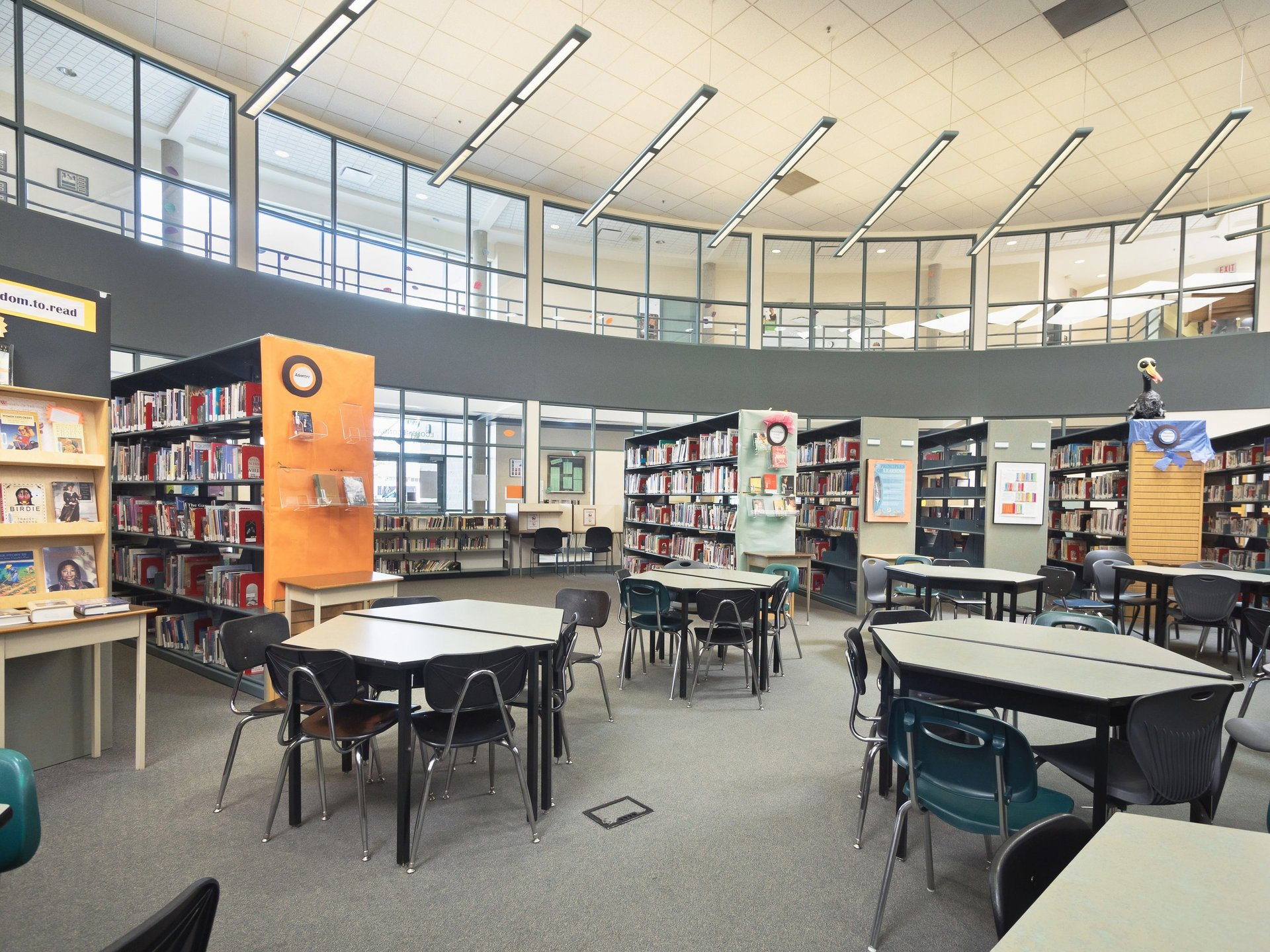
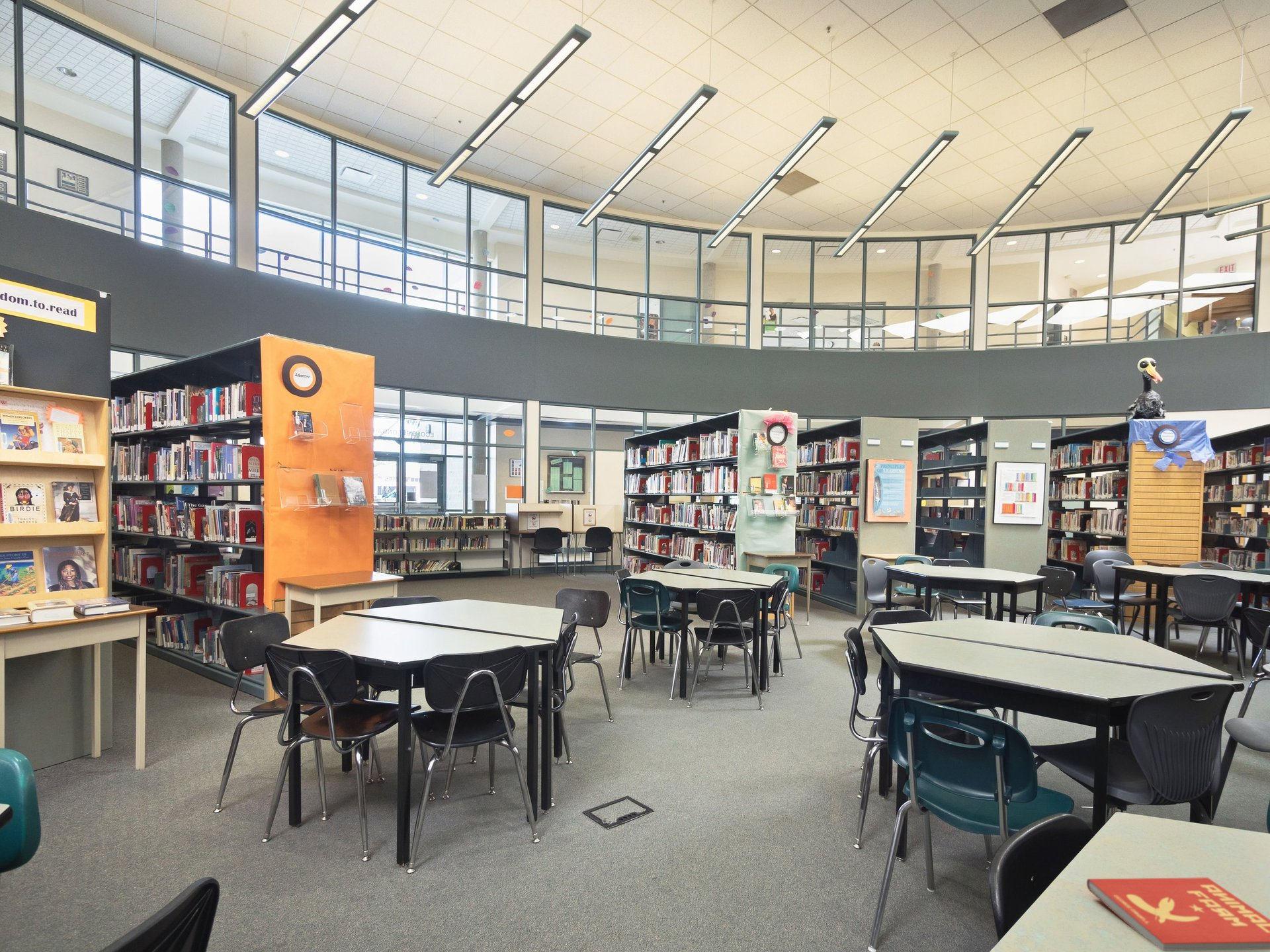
+ book [1086,877,1270,951]
